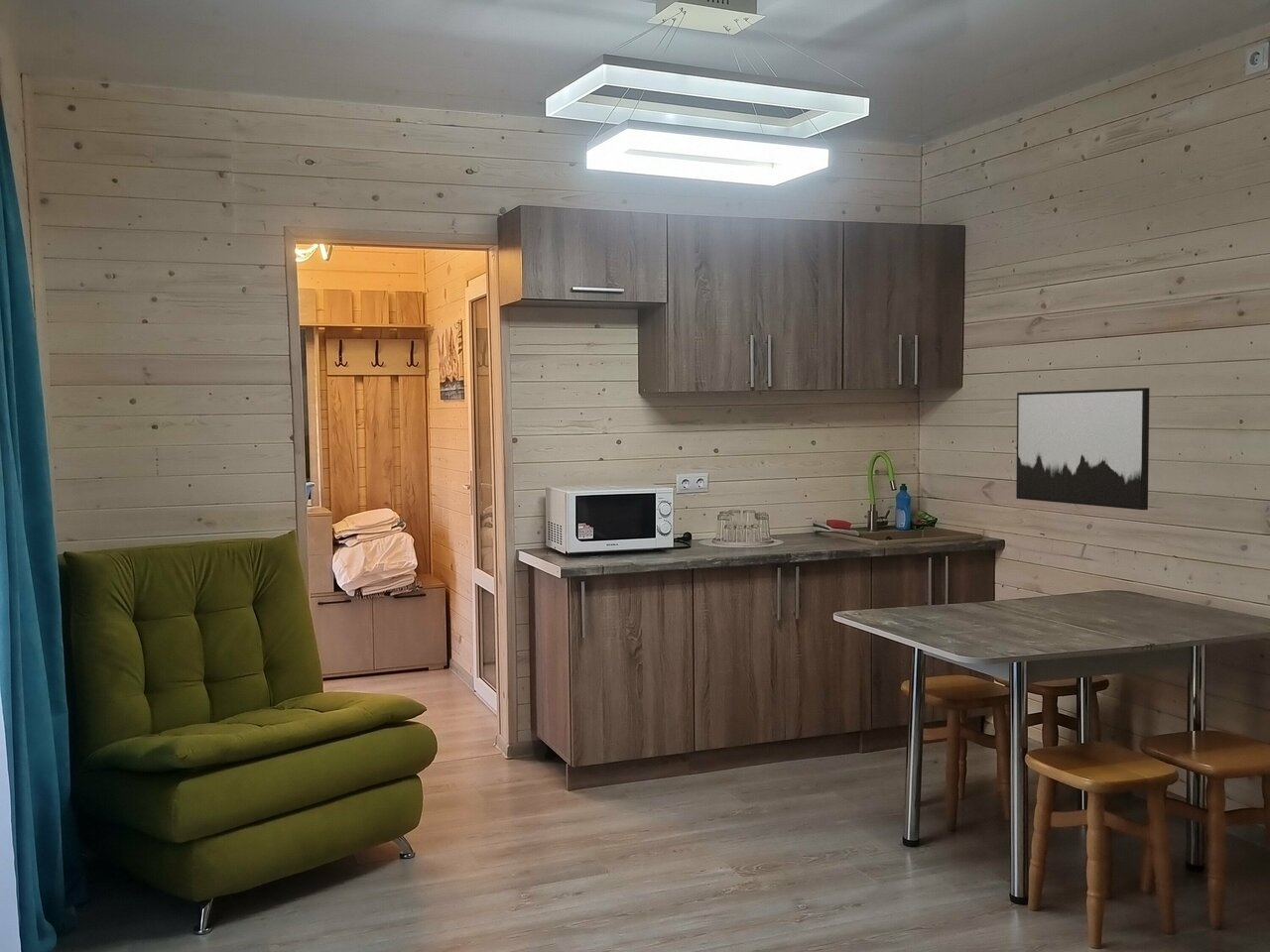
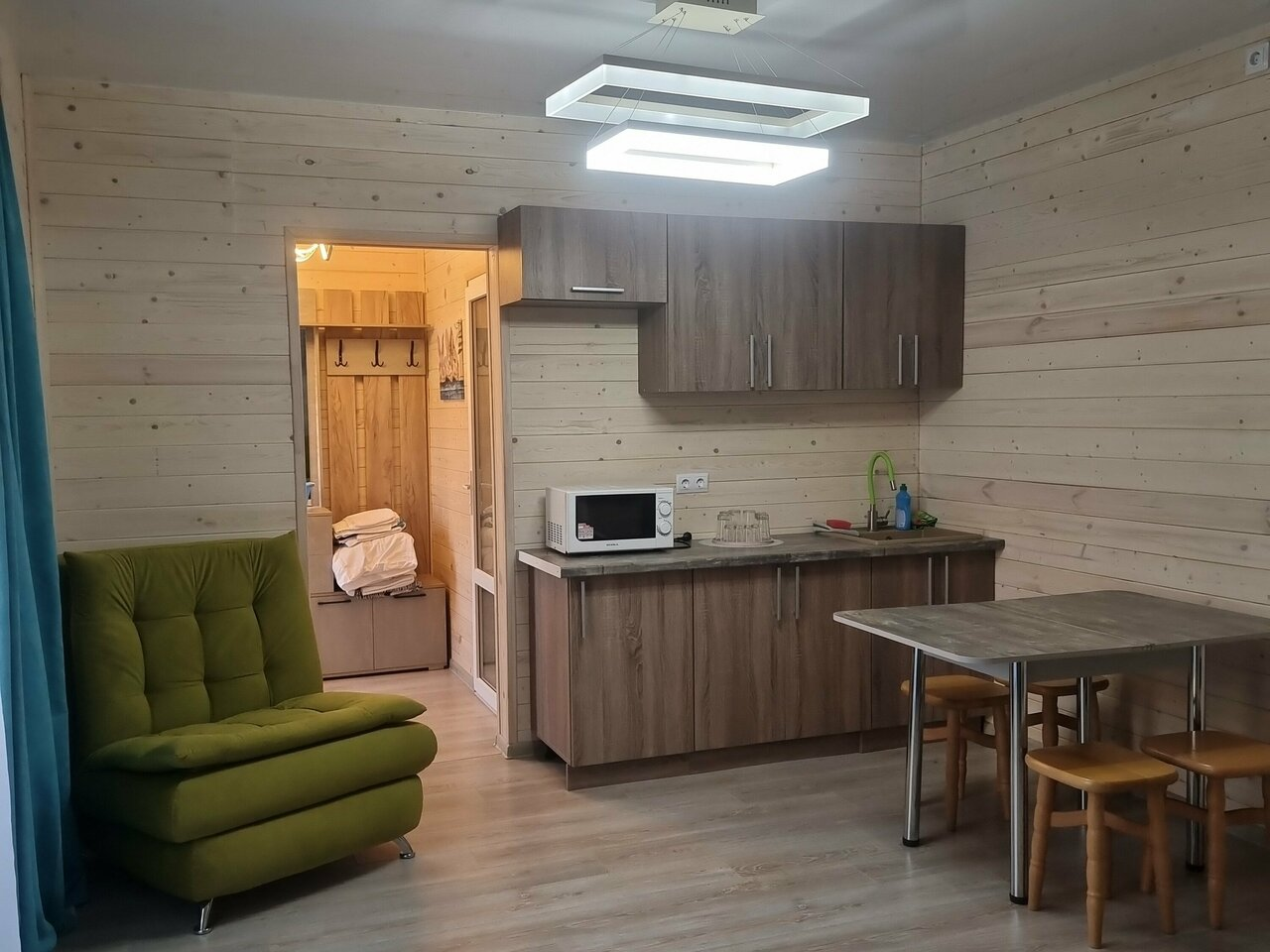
- wall art [1015,387,1151,511]
